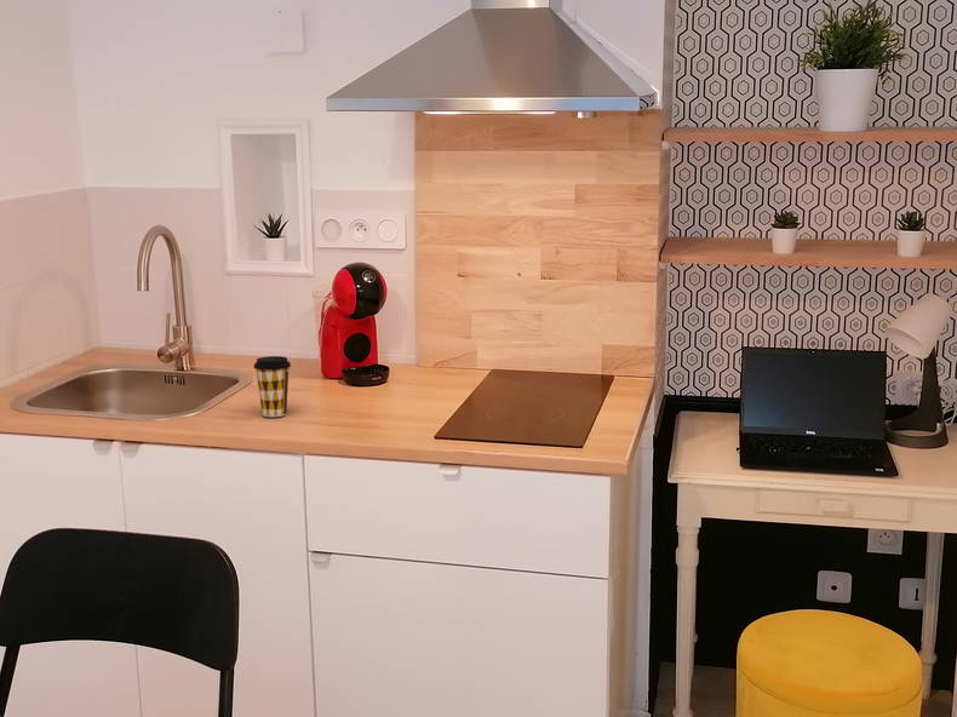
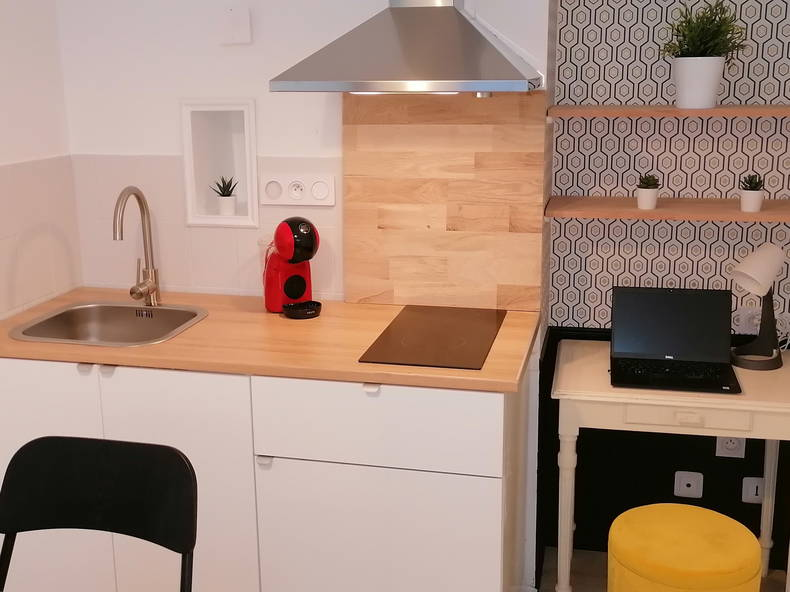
- coffee cup [253,355,292,418]
